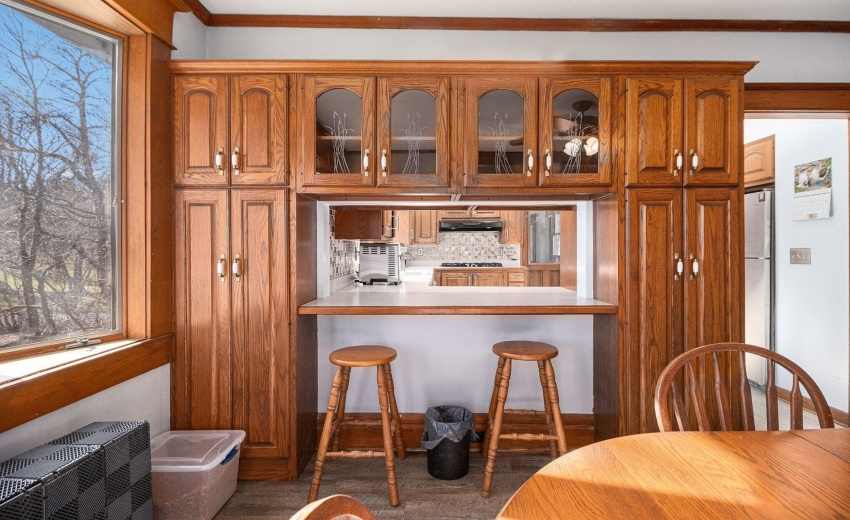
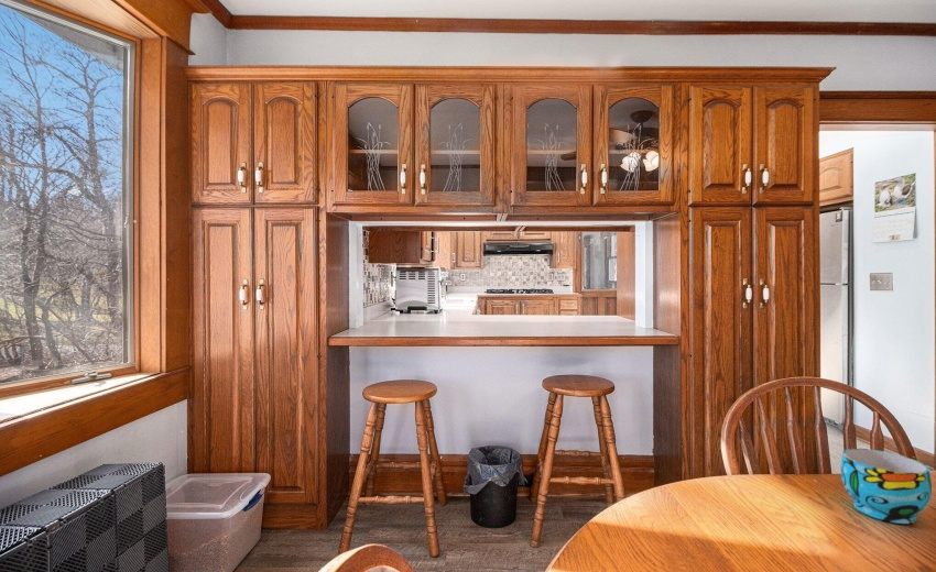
+ cup [839,448,933,525]
